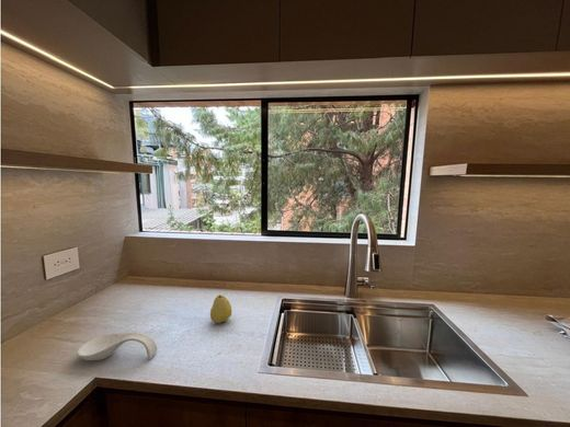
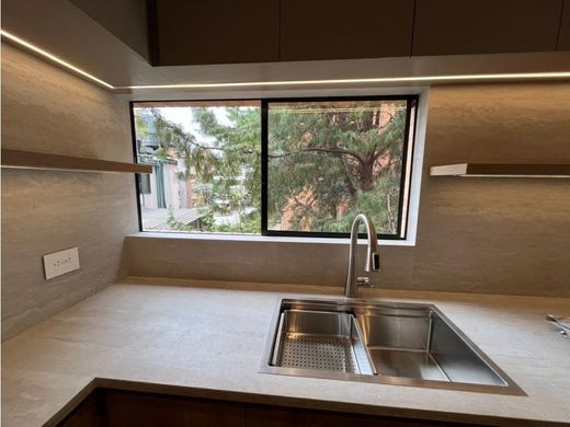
- fruit [209,293,232,324]
- spoon rest [76,331,158,361]
